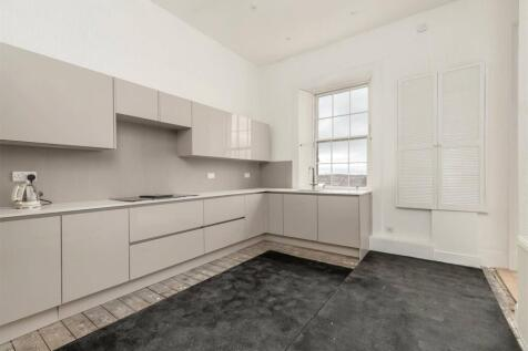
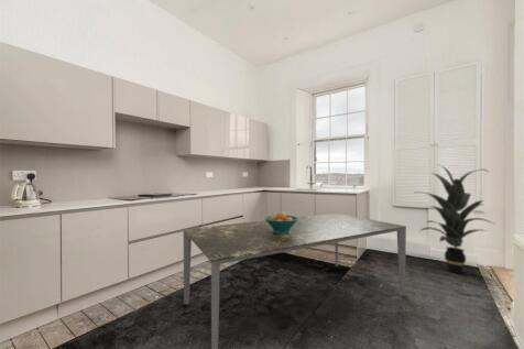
+ indoor plant [415,163,496,274]
+ fruit bowl [263,210,298,233]
+ dining table [183,212,407,349]
